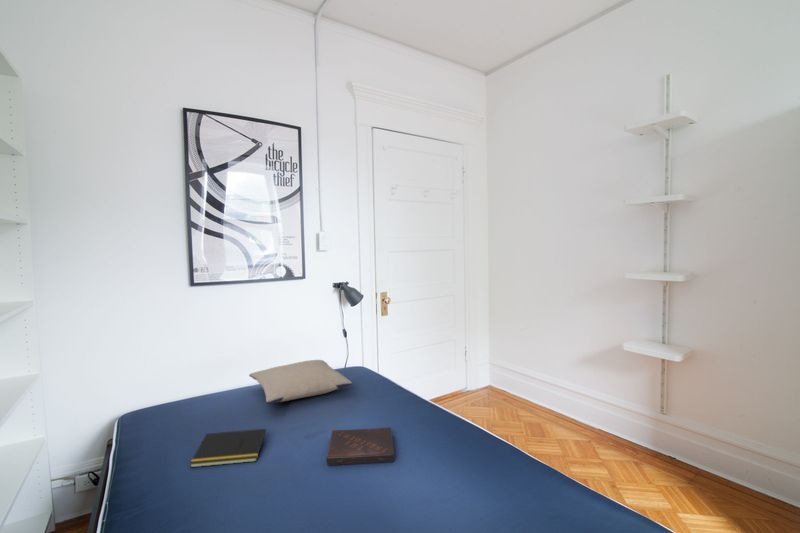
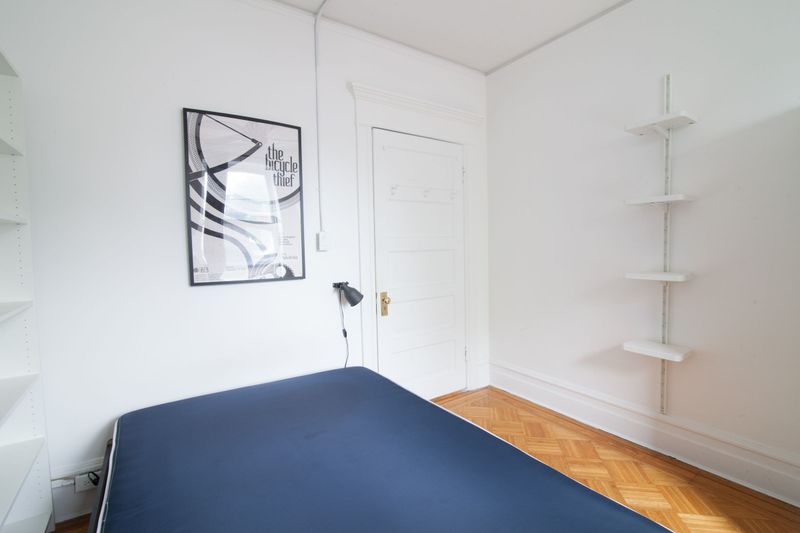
- pillow [248,359,353,405]
- book [326,426,395,466]
- notepad [189,428,267,468]
